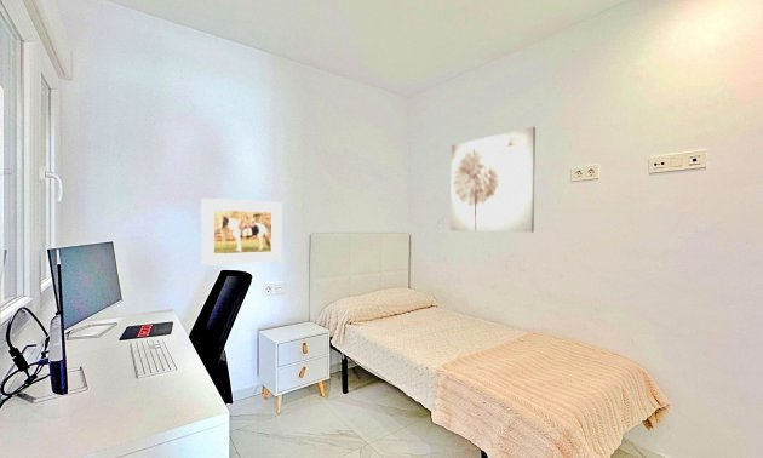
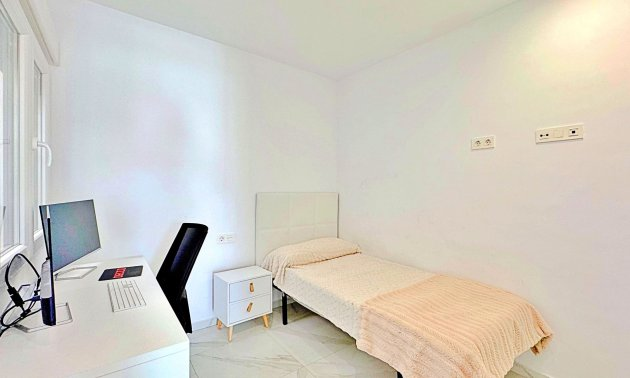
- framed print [200,197,282,267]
- wall art [449,126,537,234]
